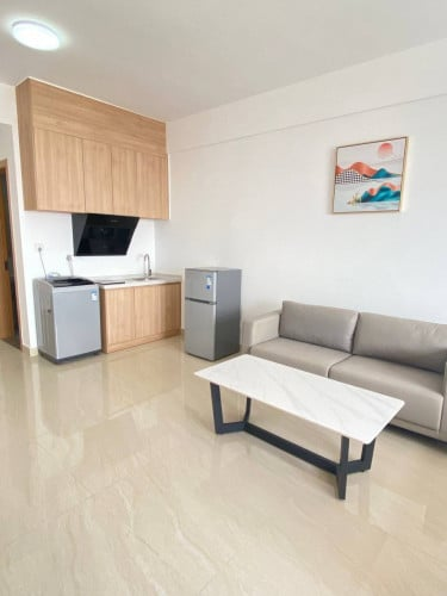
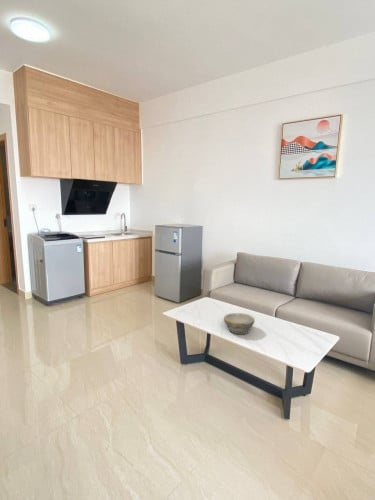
+ bowl [223,312,256,335]
